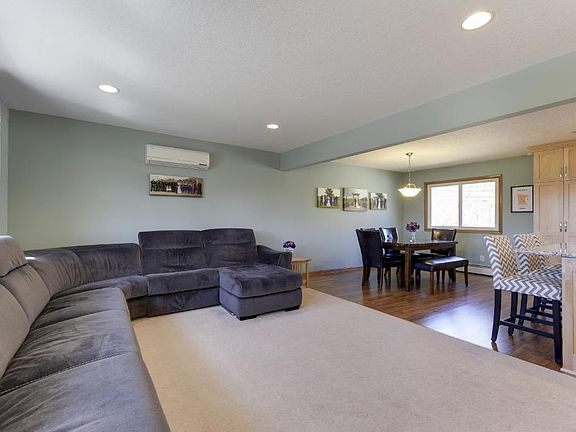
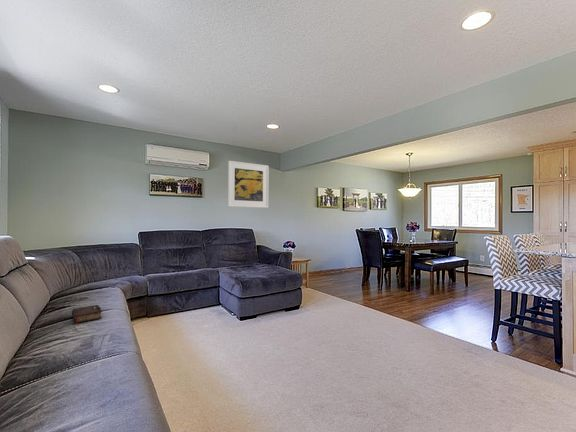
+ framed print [227,160,270,209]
+ book [71,304,103,325]
